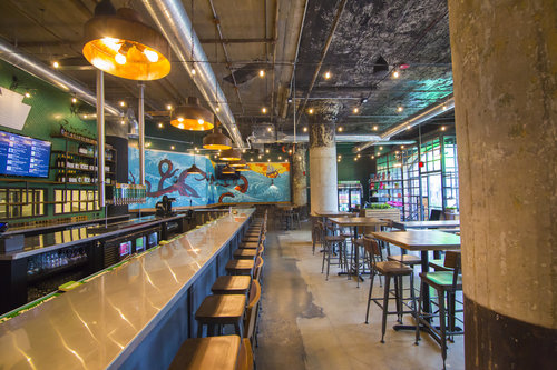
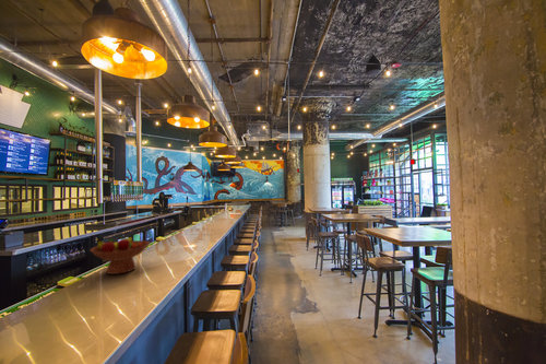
+ fruit bowl [90,236,151,275]
